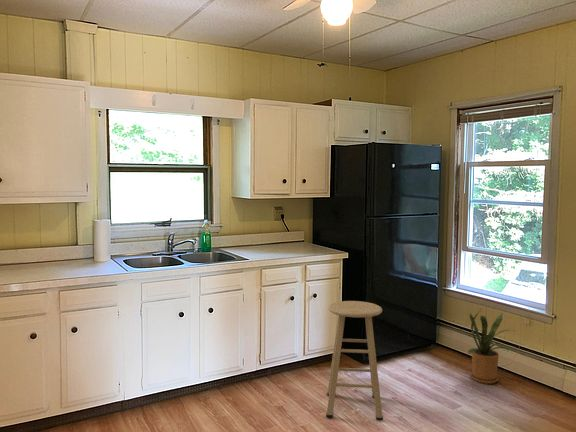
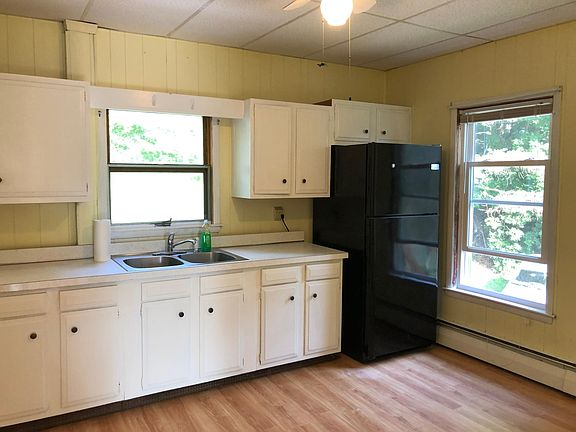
- house plant [467,309,516,385]
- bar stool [325,300,384,421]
